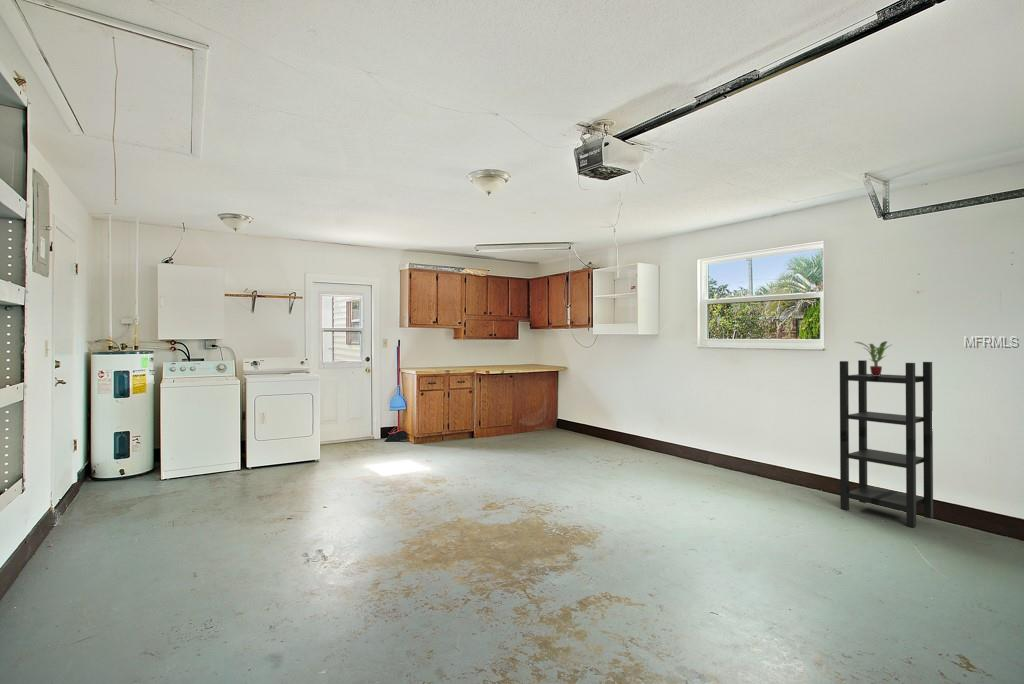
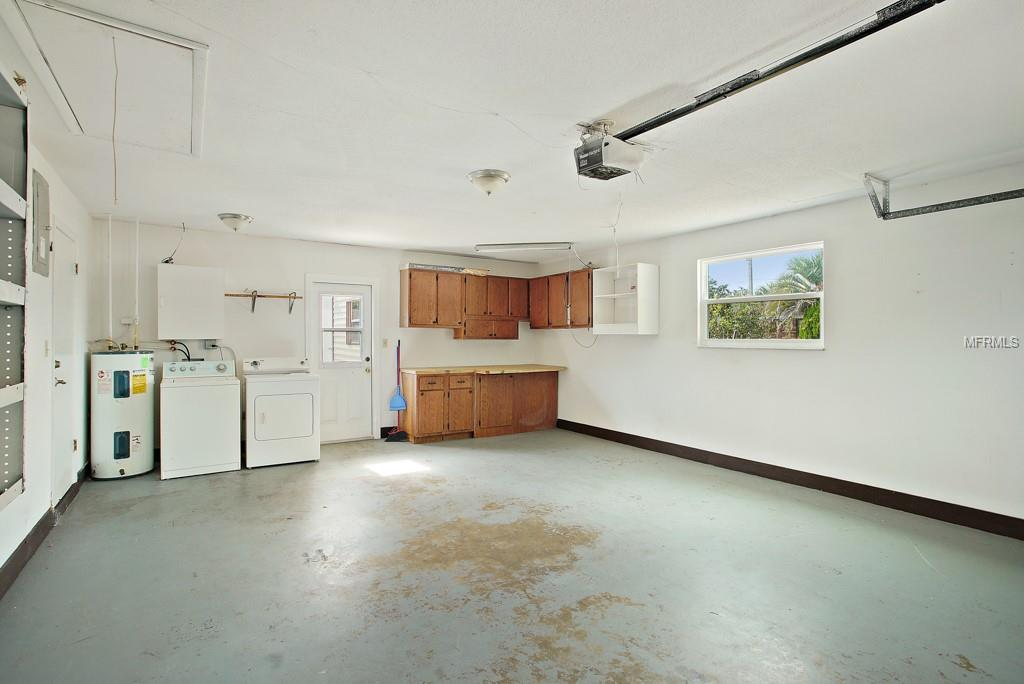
- shelving unit [839,359,934,528]
- potted plant [854,340,892,376]
